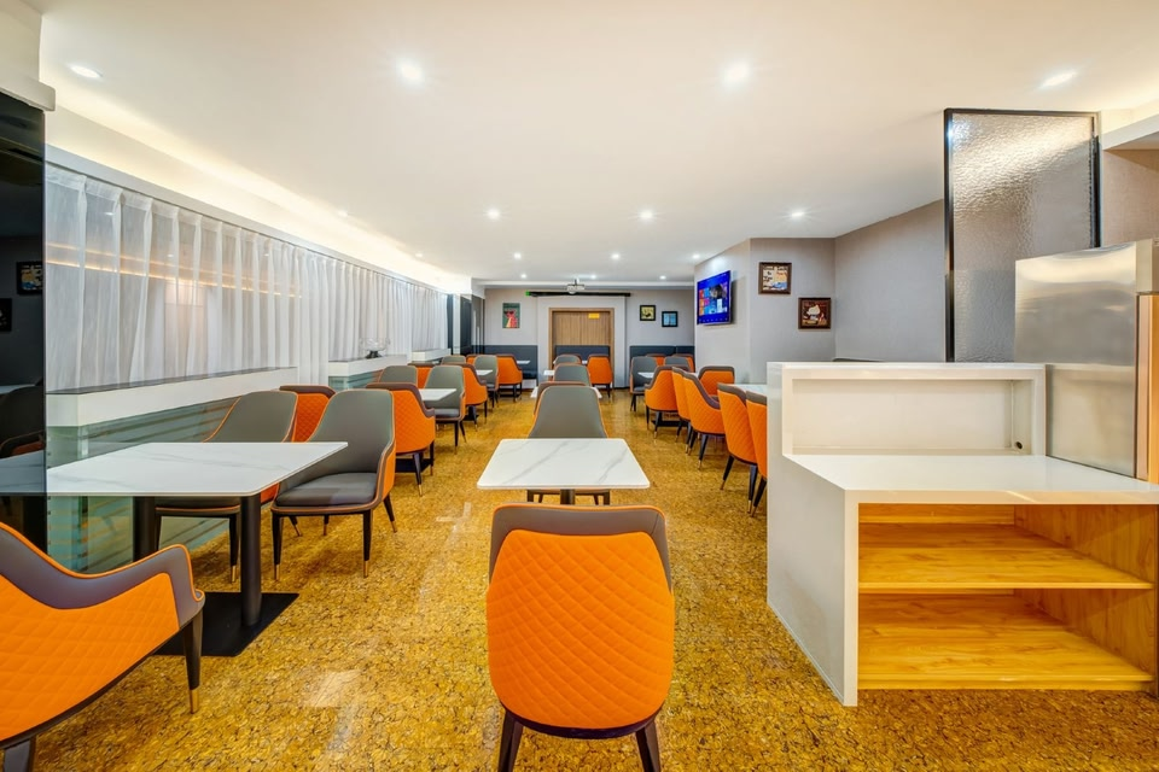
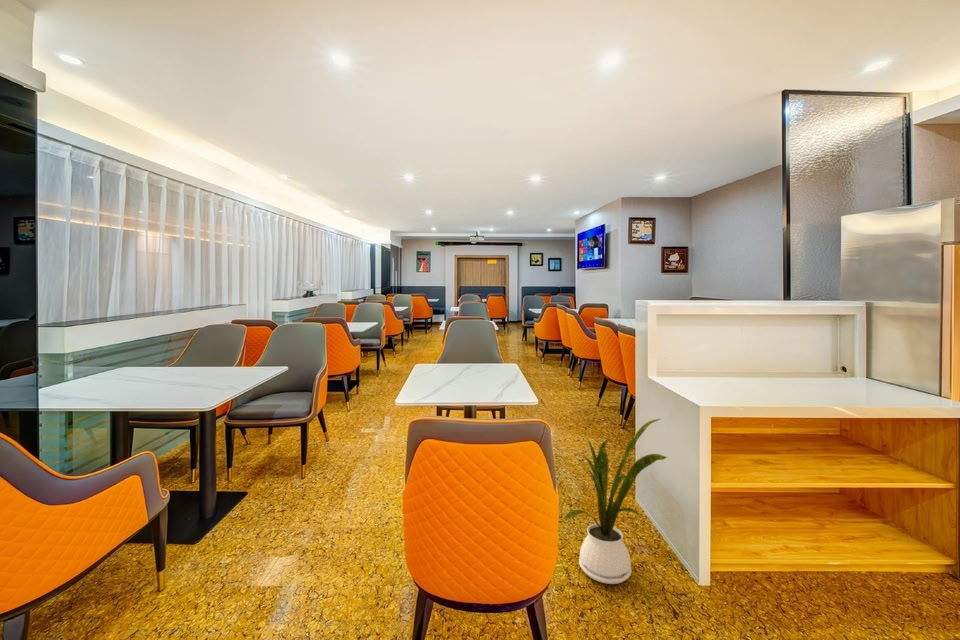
+ house plant [561,418,669,585]
